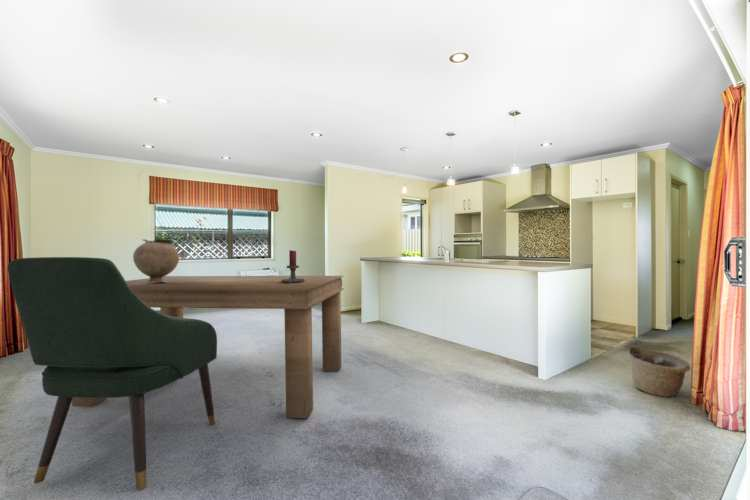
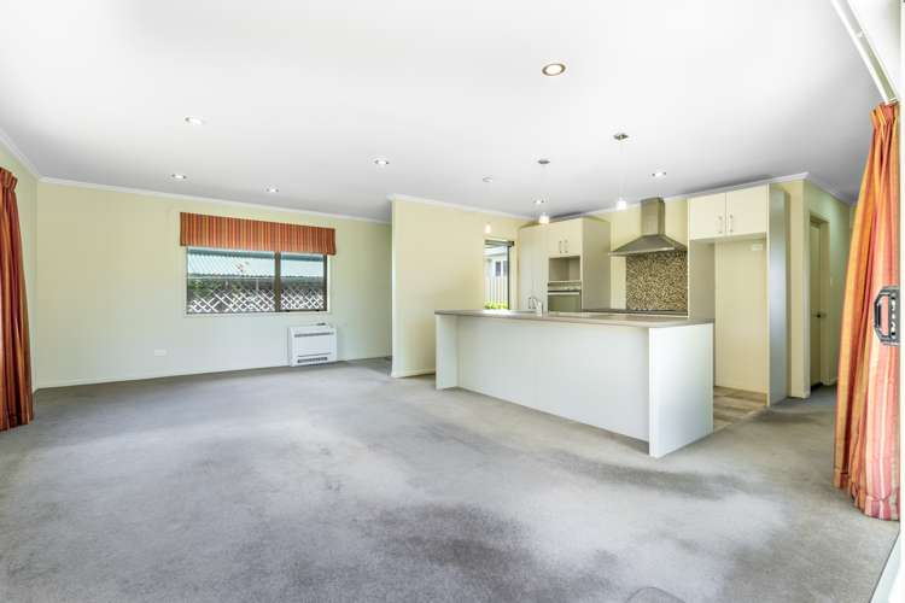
- basket [628,346,691,398]
- chair [7,256,218,491]
- vase [132,238,180,282]
- candle holder [281,249,305,283]
- dining table [71,275,345,419]
